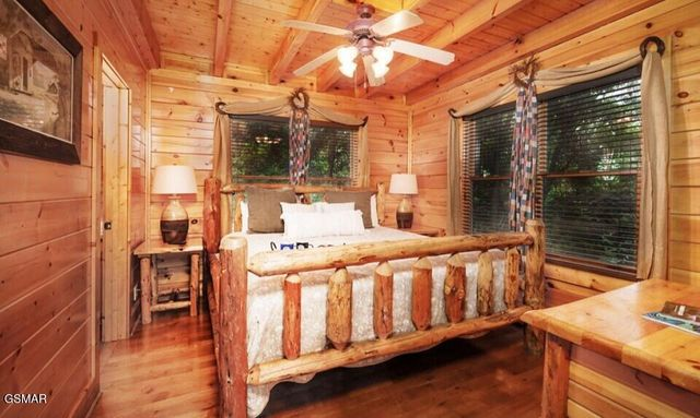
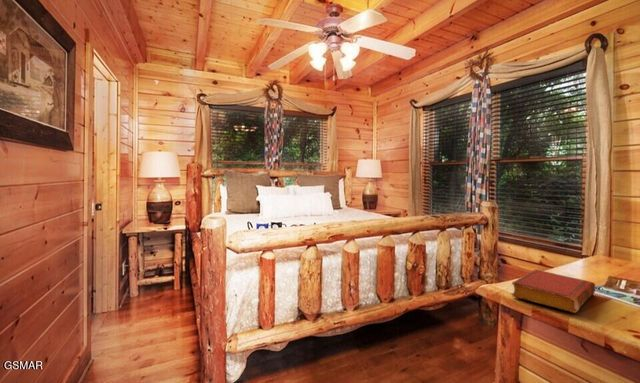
+ book [510,269,596,314]
